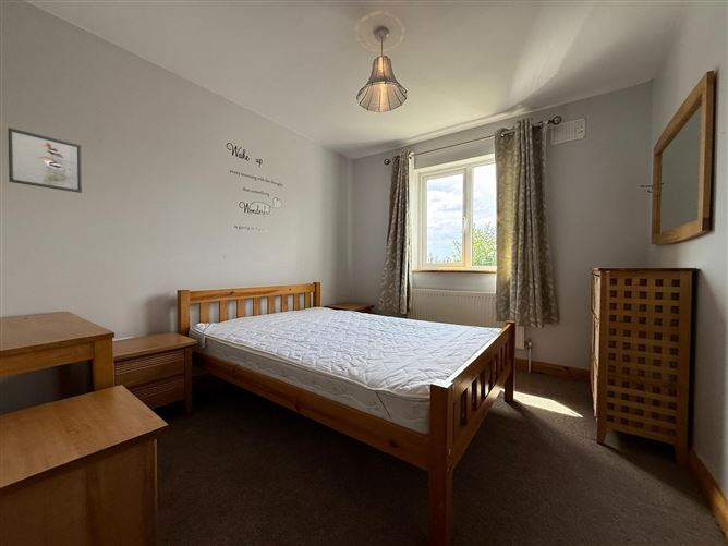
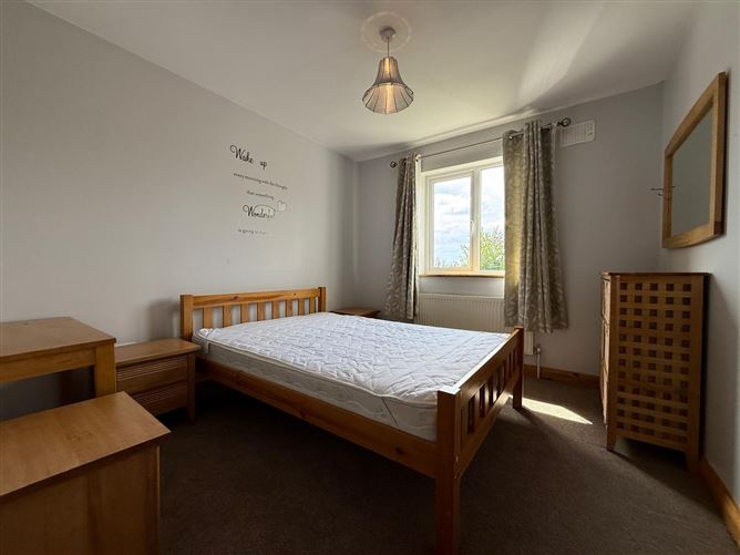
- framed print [7,126,83,194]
